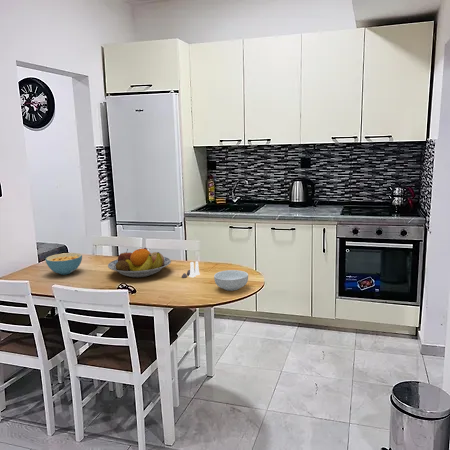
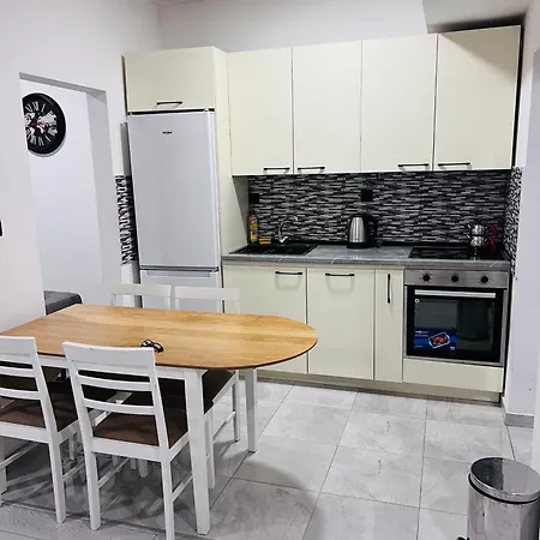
- cereal bowl [44,252,83,276]
- salt and pepper shaker set [181,260,201,279]
- cereal bowl [213,269,249,292]
- fruit bowl [107,247,172,278]
